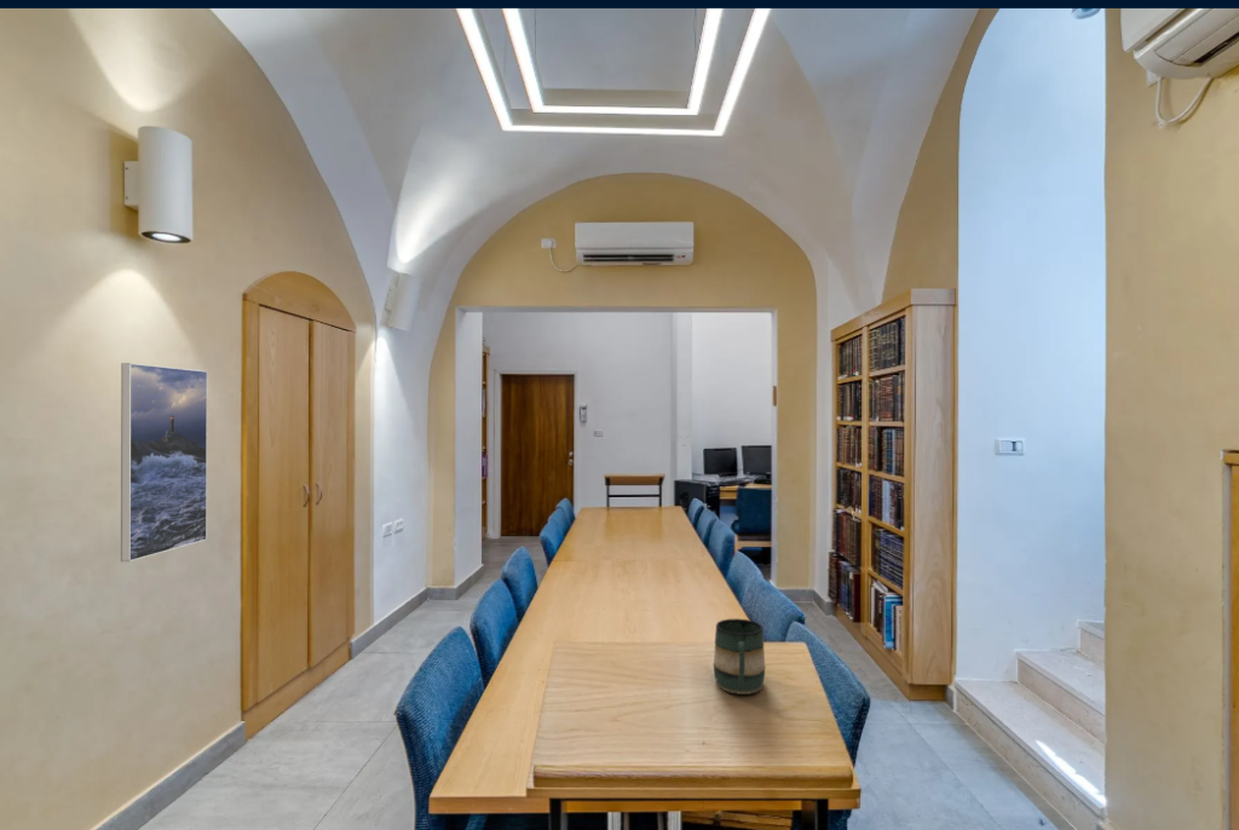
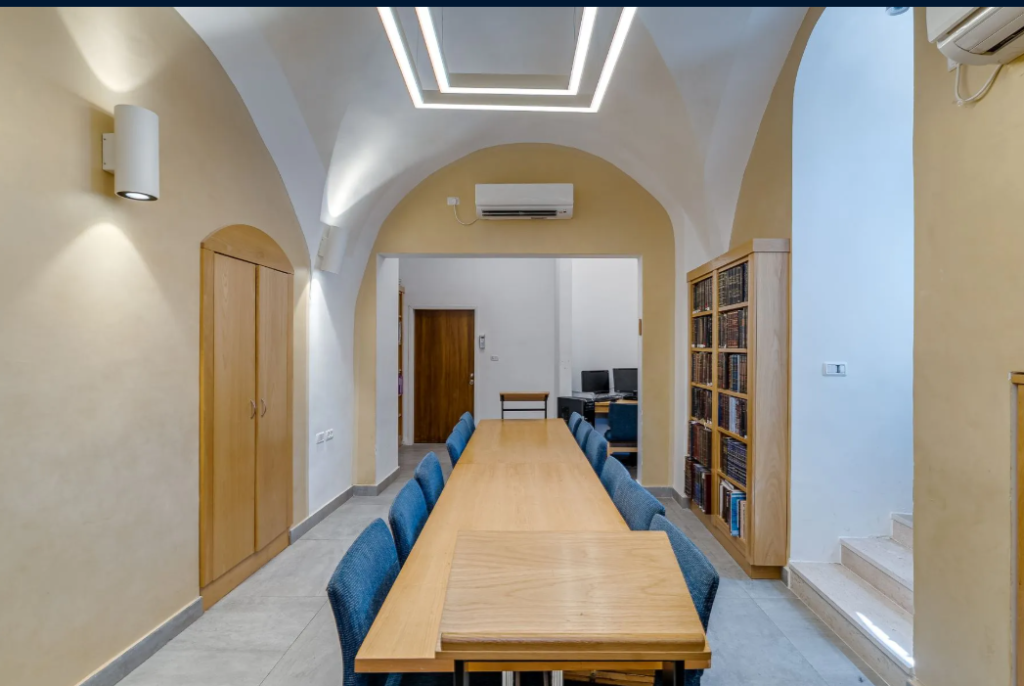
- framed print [120,362,208,563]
- mug [713,617,767,696]
